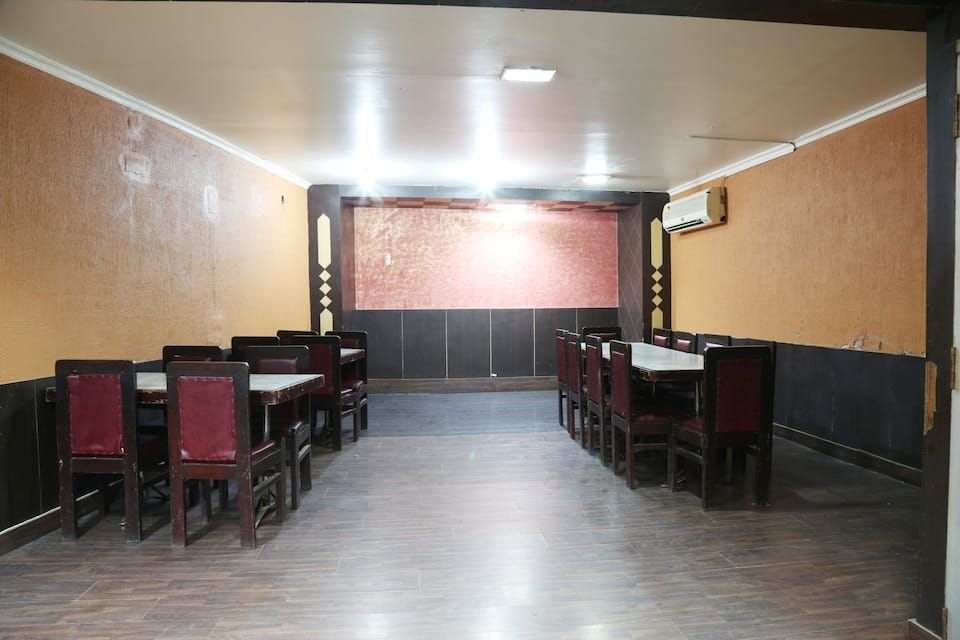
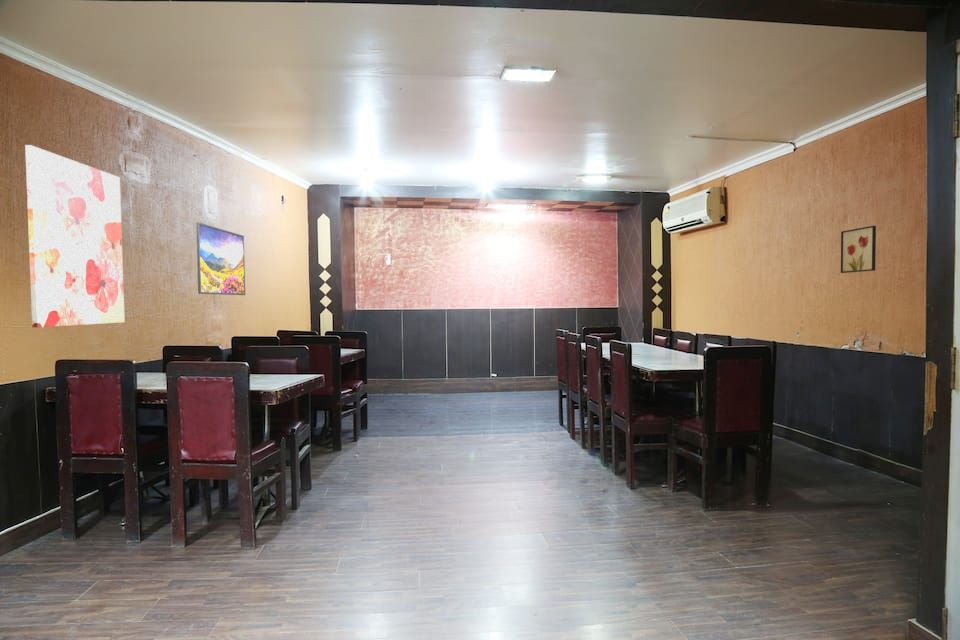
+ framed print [195,221,246,296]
+ wall art [24,144,126,328]
+ wall art [840,225,877,274]
